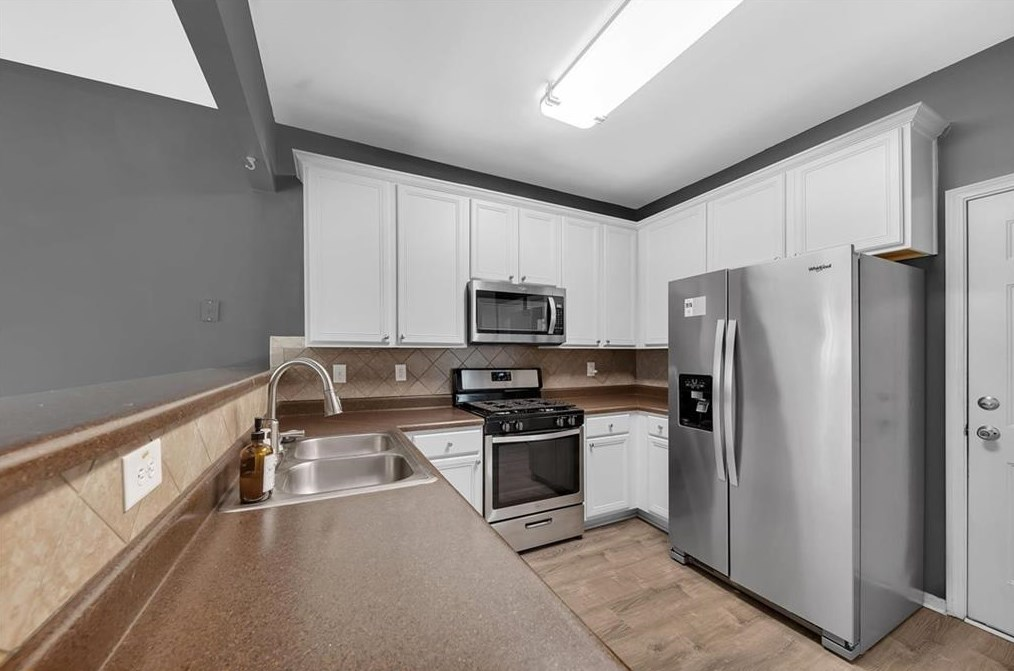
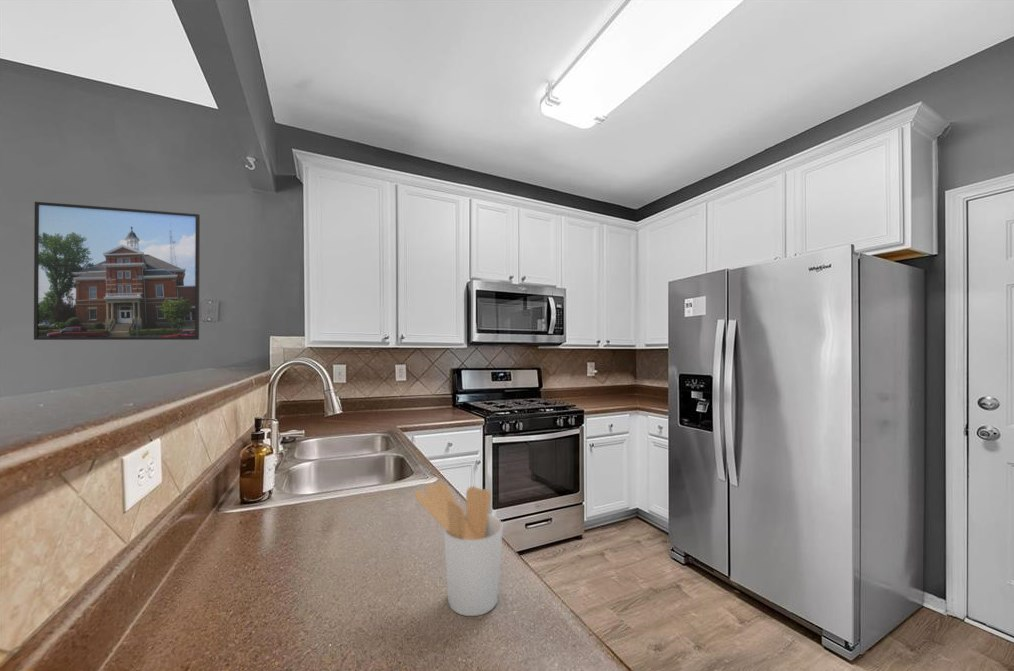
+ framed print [33,201,201,341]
+ utensil holder [414,480,504,617]
